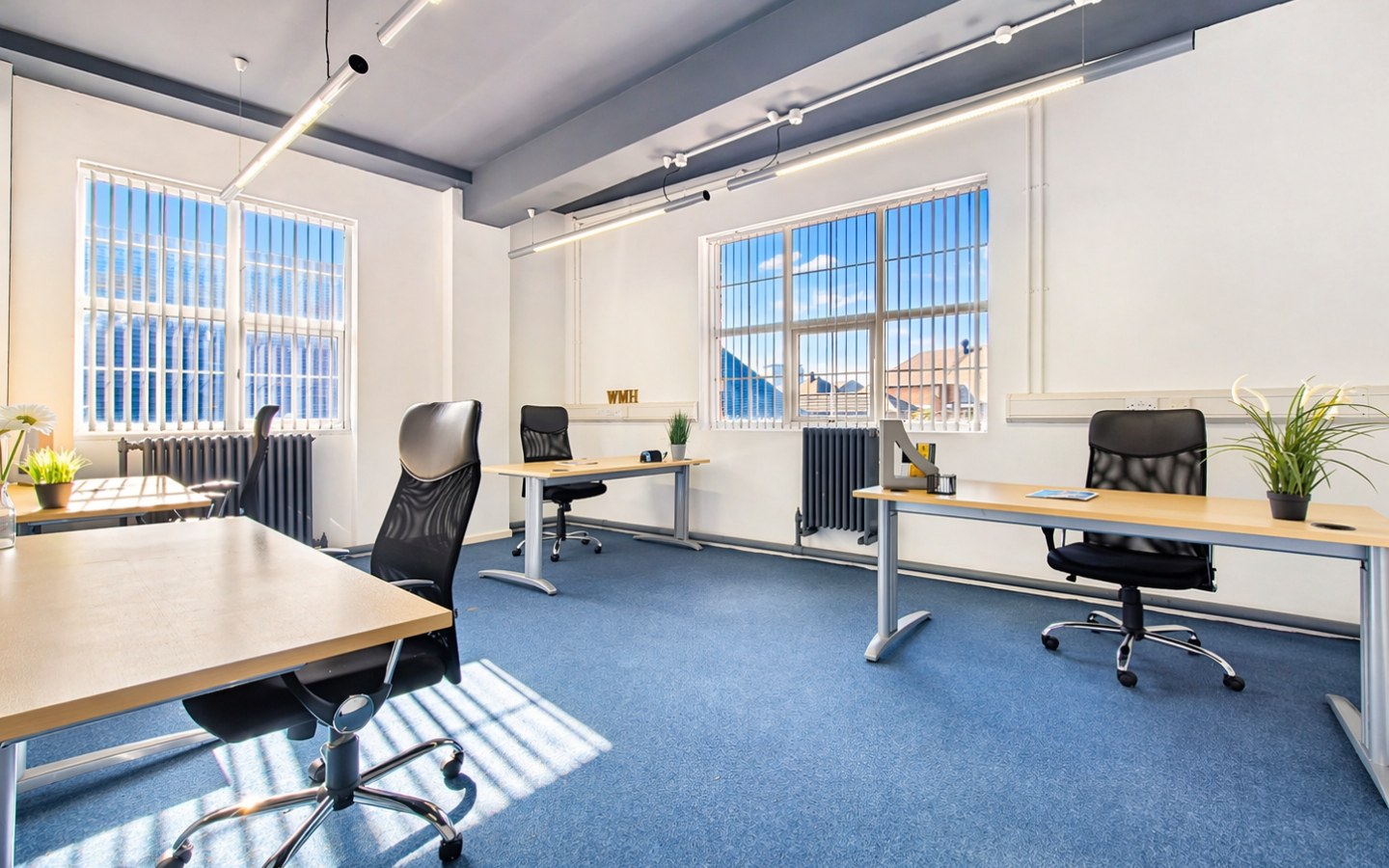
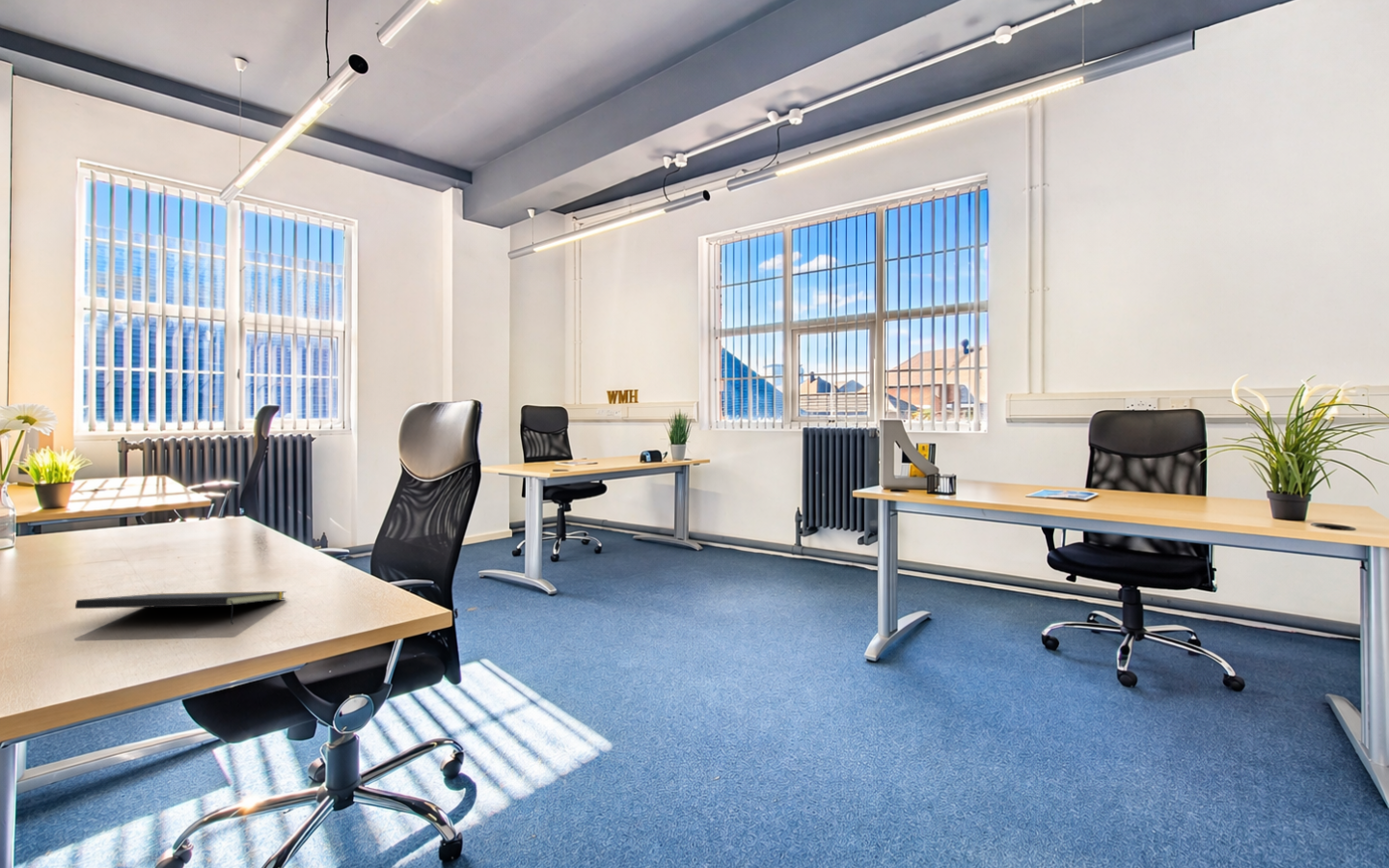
+ notepad [74,590,286,626]
